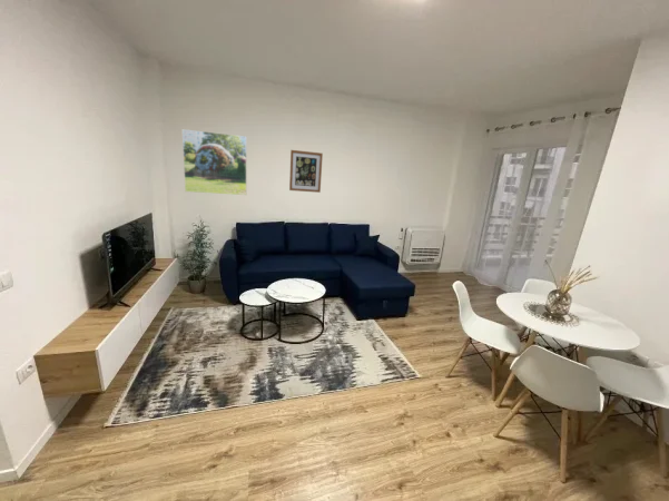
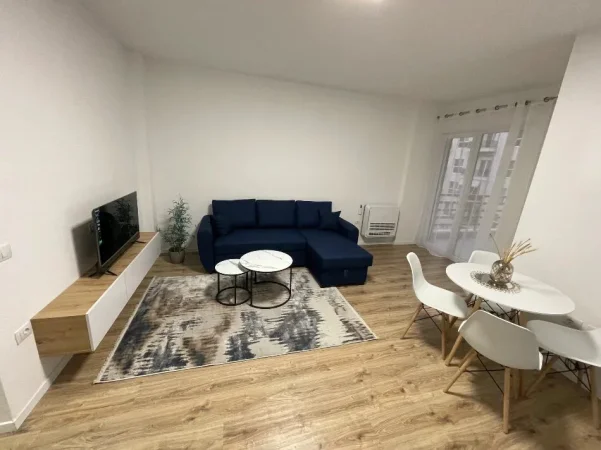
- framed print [181,128,248,196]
- wall art [288,149,324,194]
